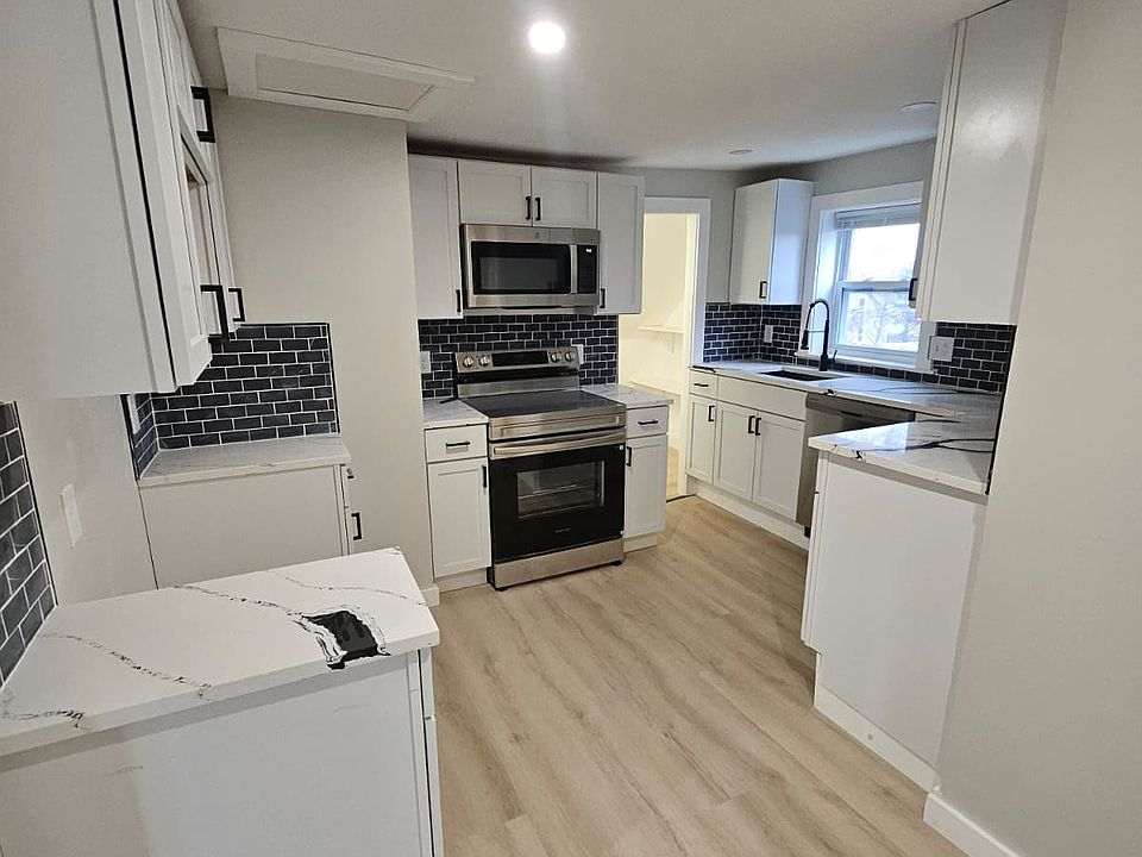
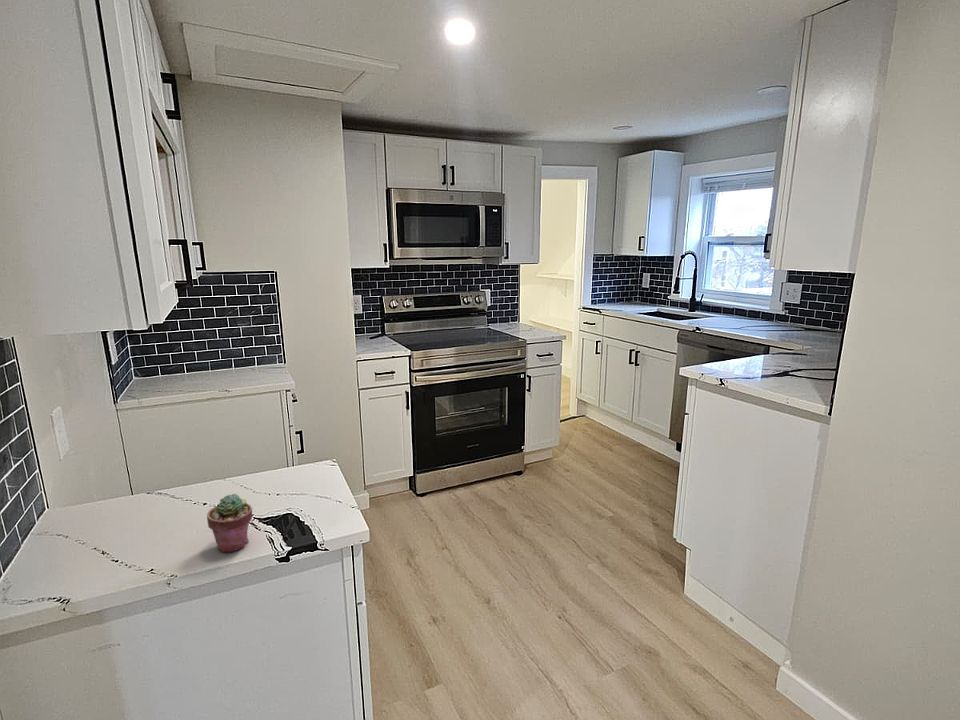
+ potted succulent [206,493,254,553]
